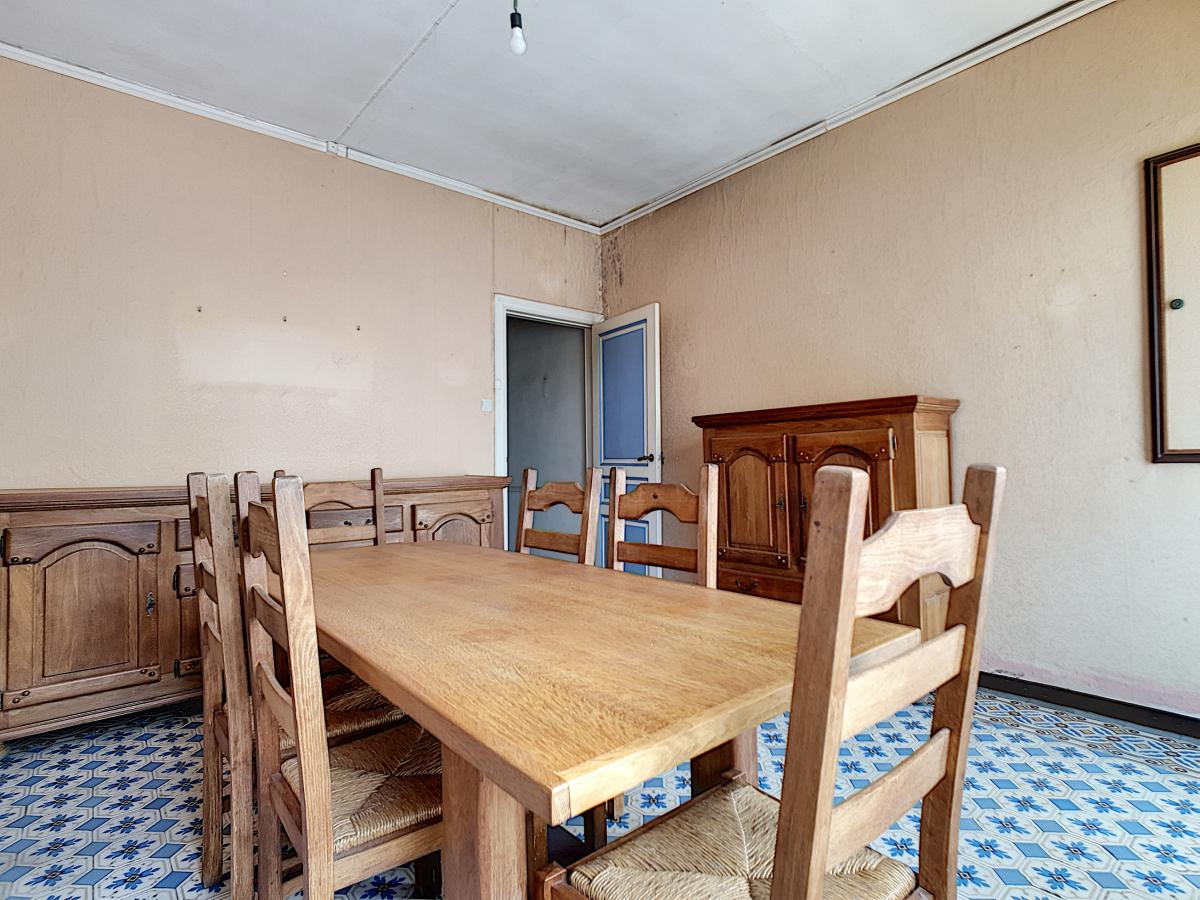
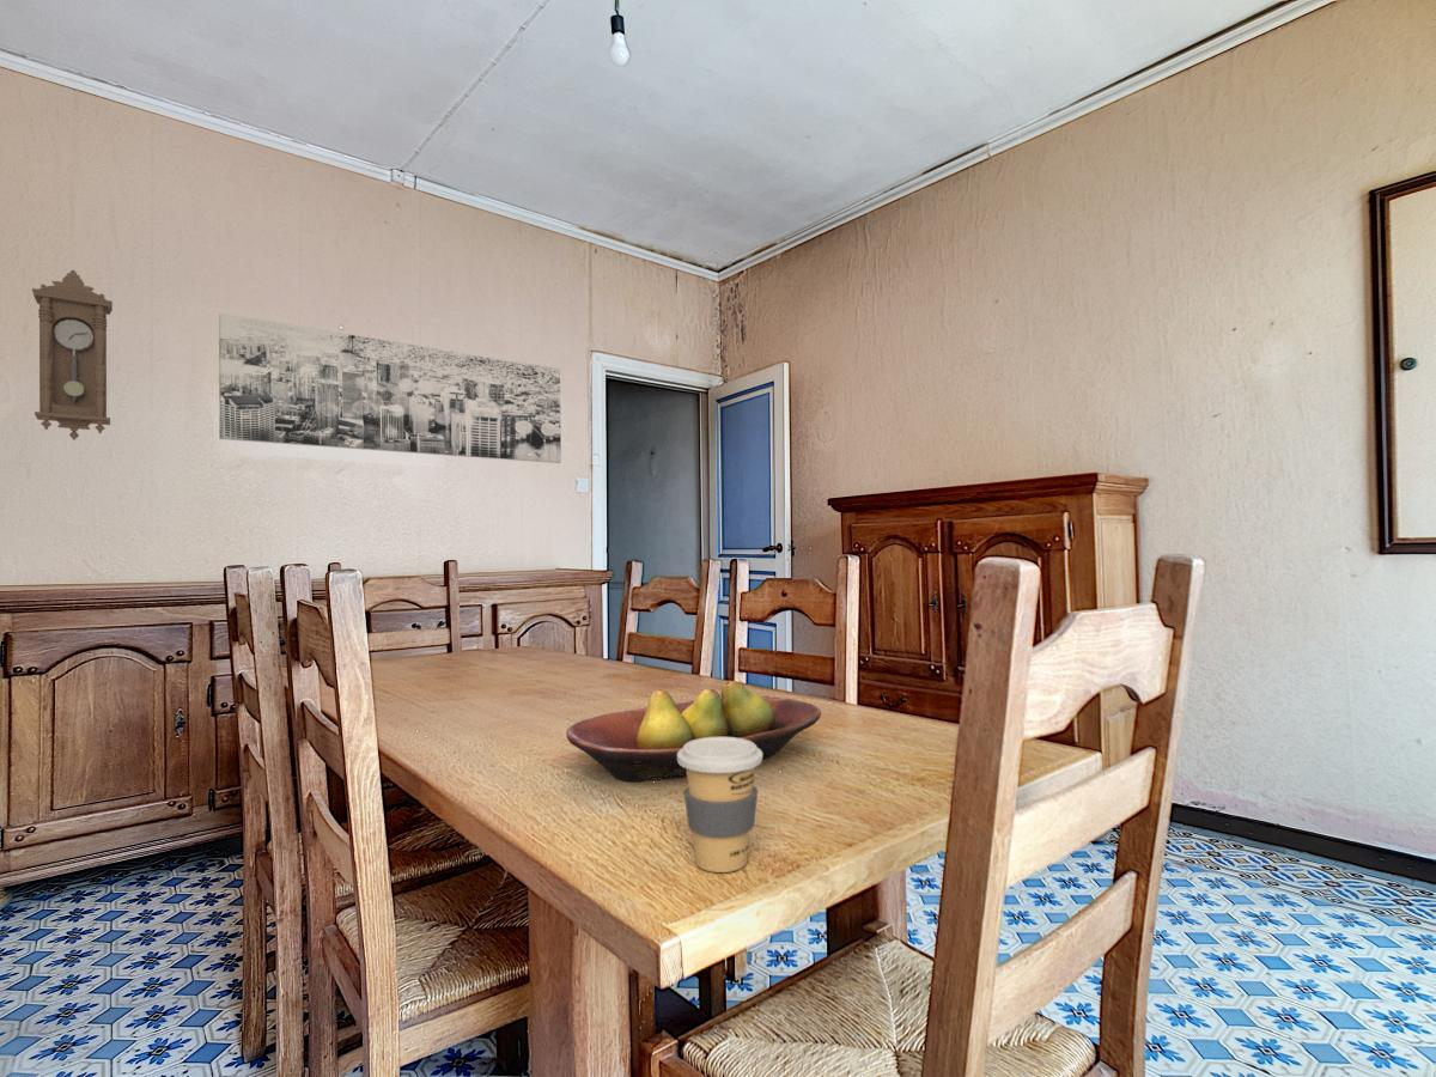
+ fruit bowl [565,680,822,783]
+ coffee cup [677,737,763,874]
+ pendulum clock [31,269,114,440]
+ wall art [218,312,562,464]
